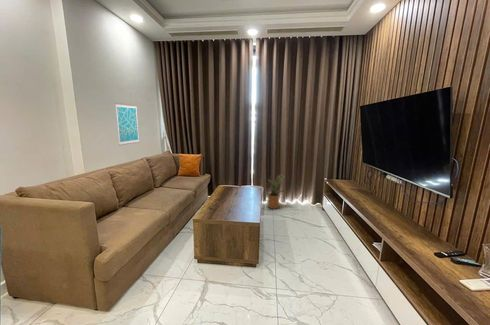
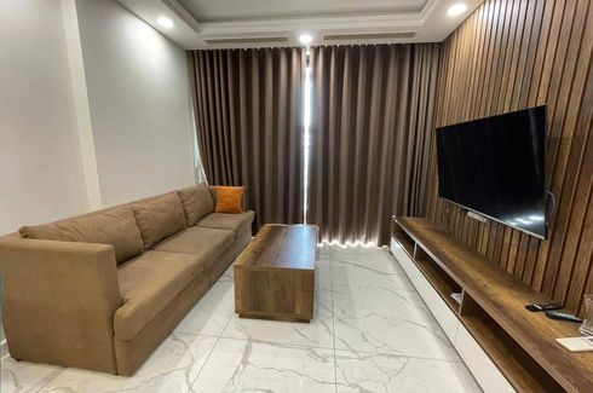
- house plant [261,173,288,210]
- wall art [114,102,140,146]
